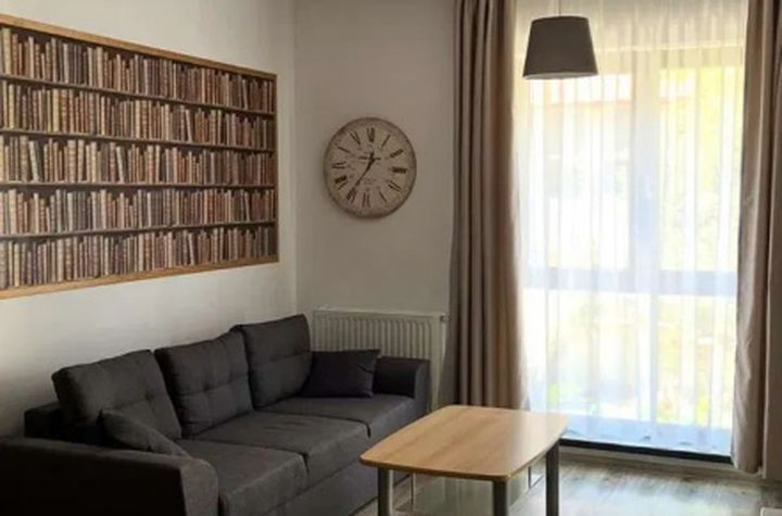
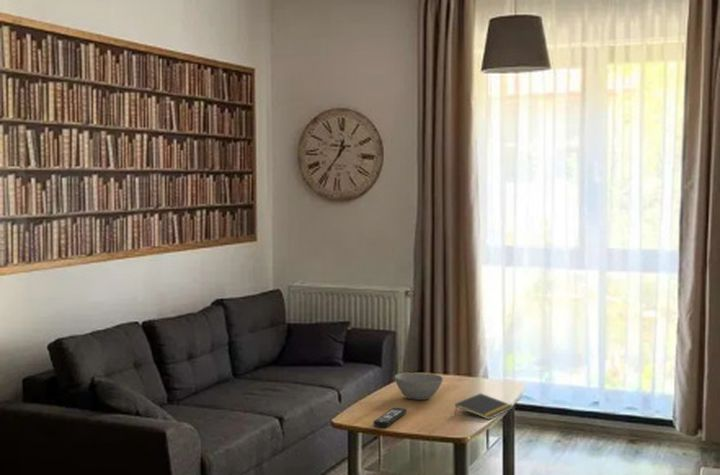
+ bowl [394,372,444,401]
+ notepad [454,392,514,420]
+ remote control [372,407,408,428]
